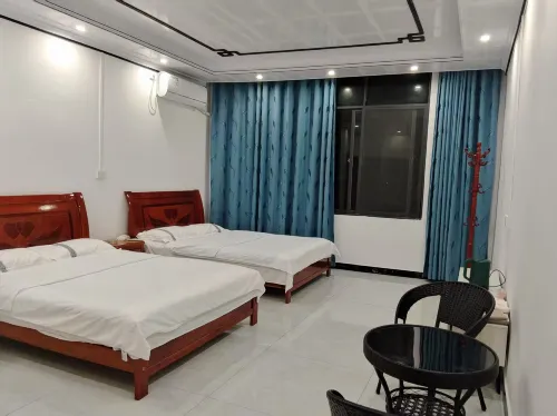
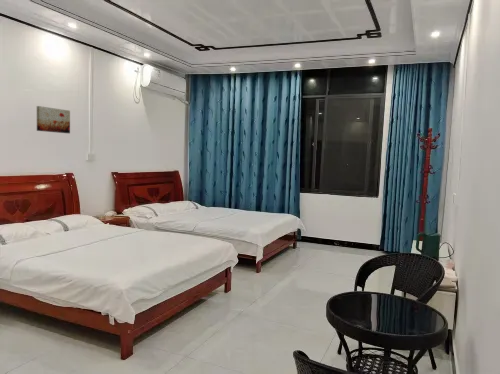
+ wall art [36,105,71,134]
